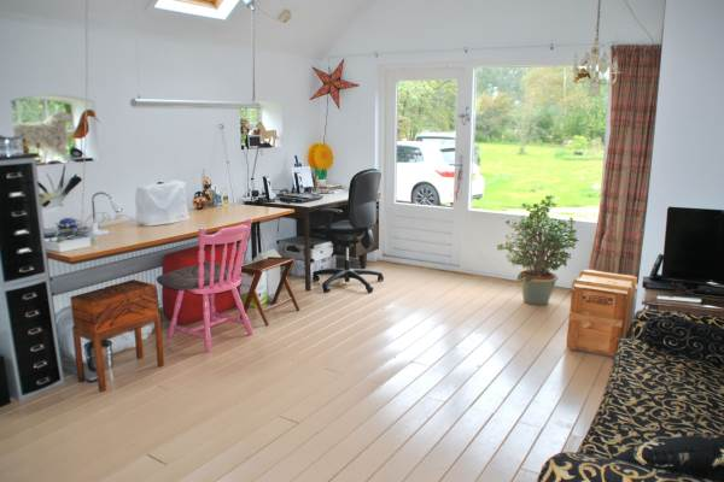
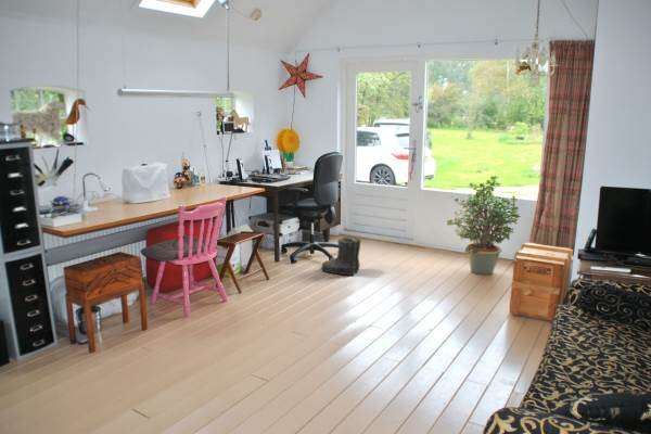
+ boots [319,235,361,277]
